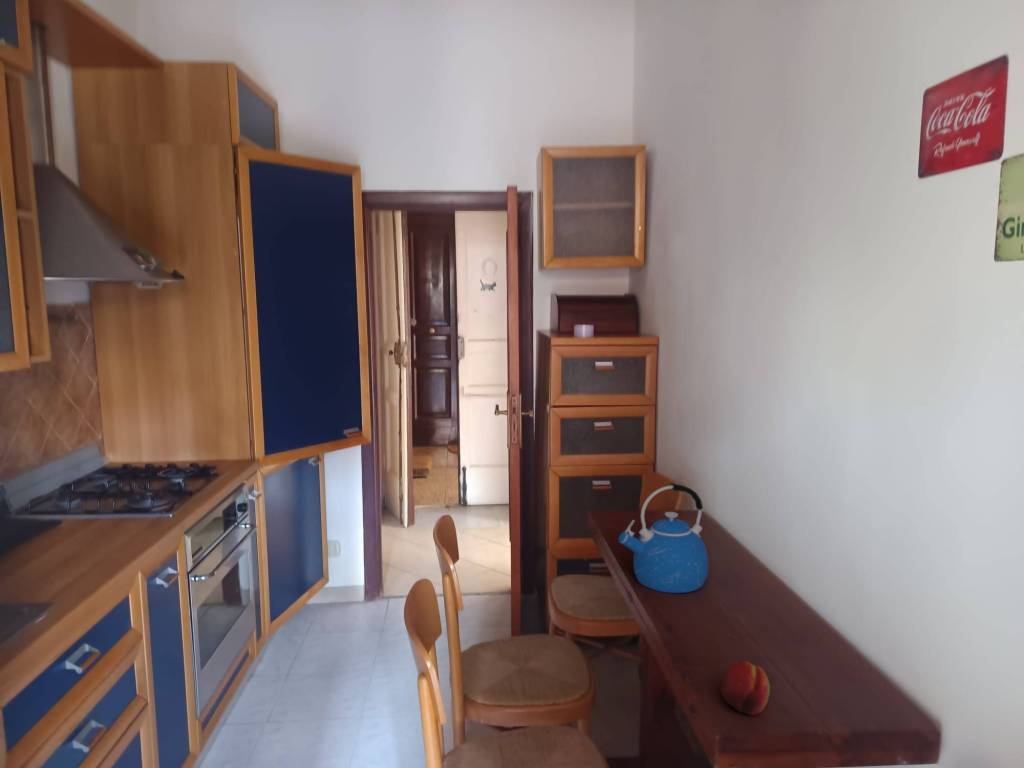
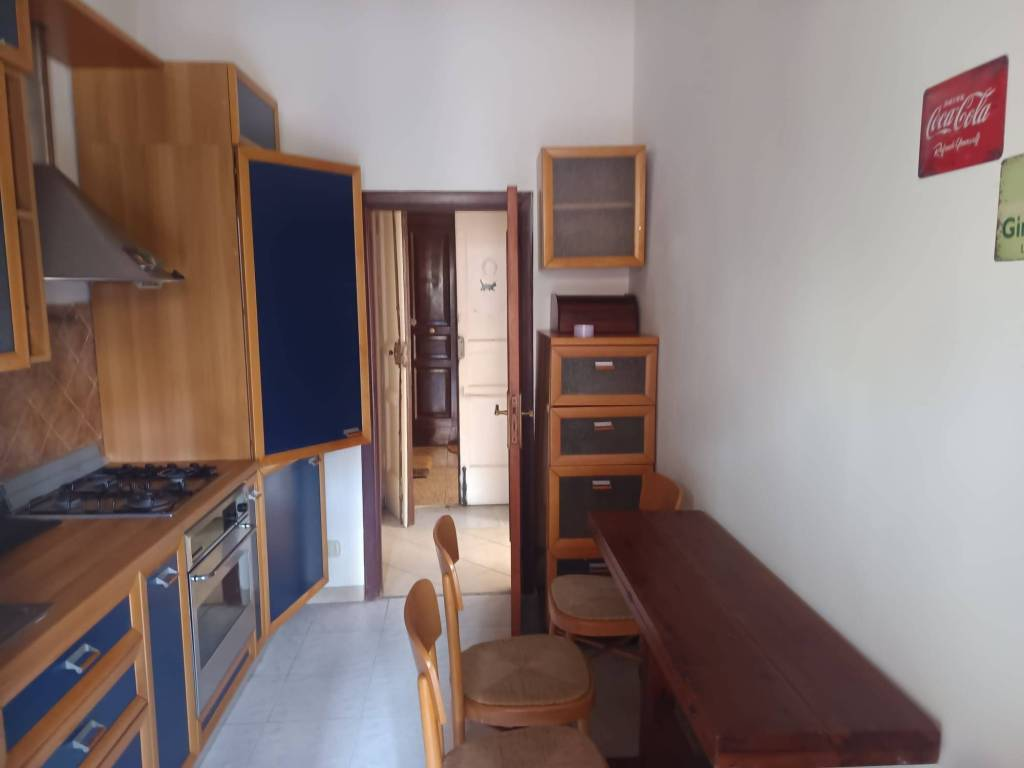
- fruit [720,660,771,716]
- kettle [617,482,709,594]
